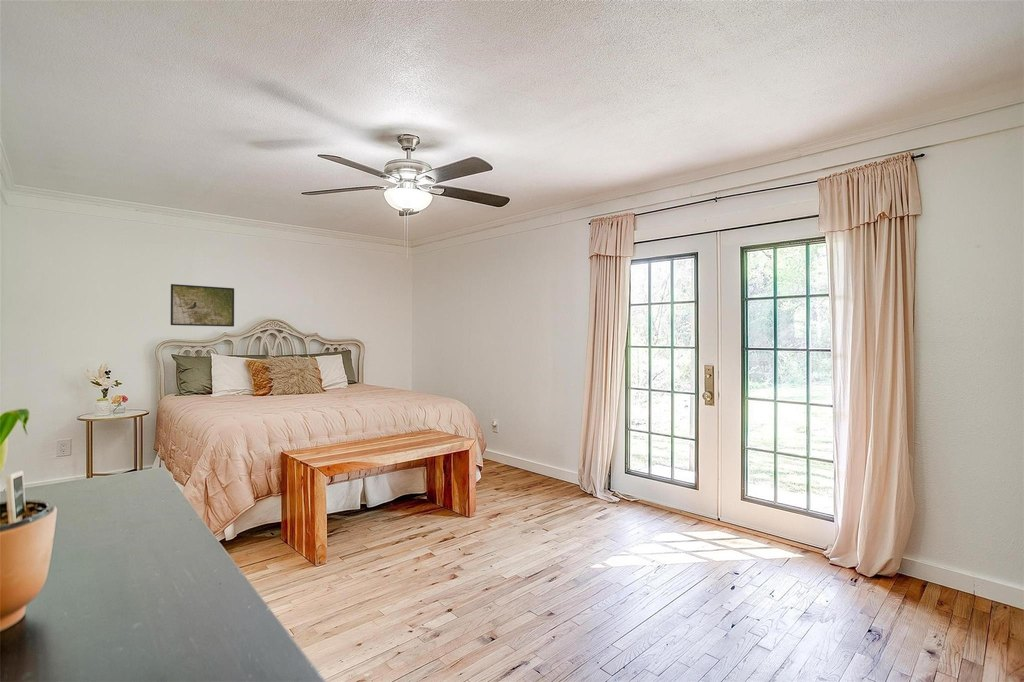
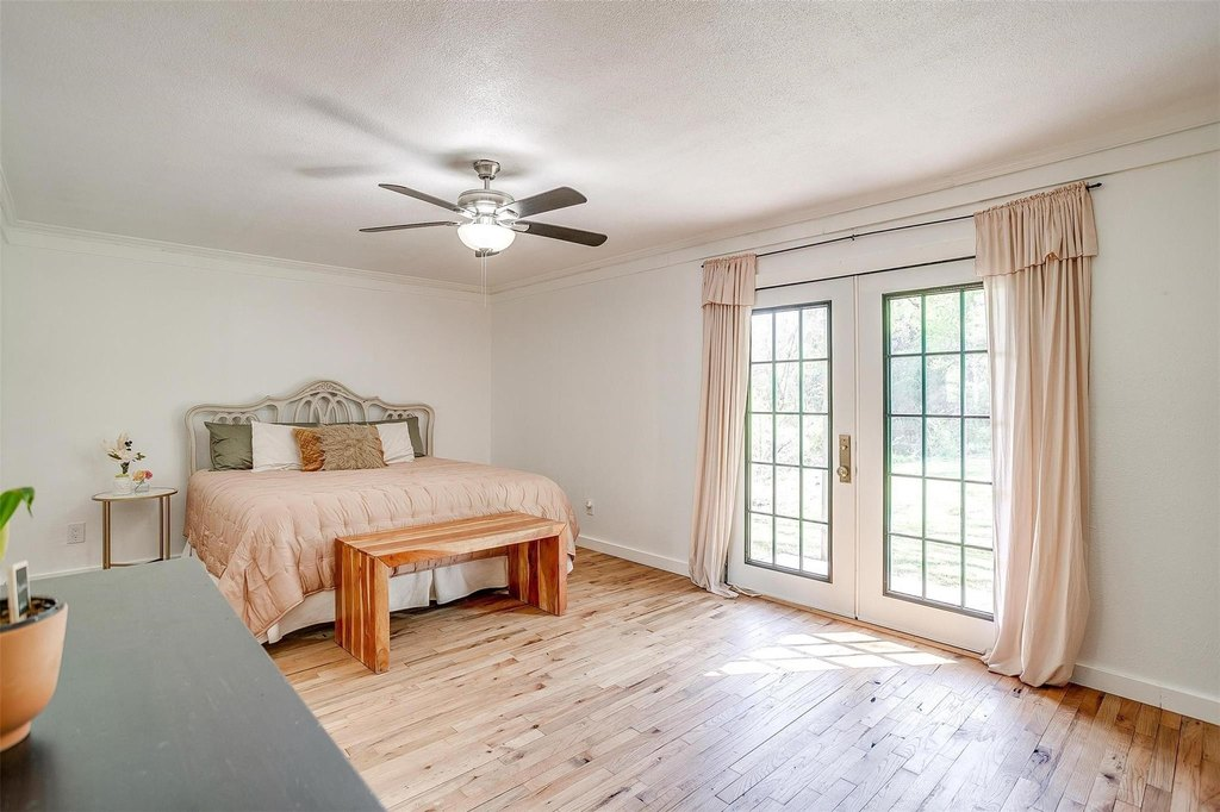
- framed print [170,283,235,328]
